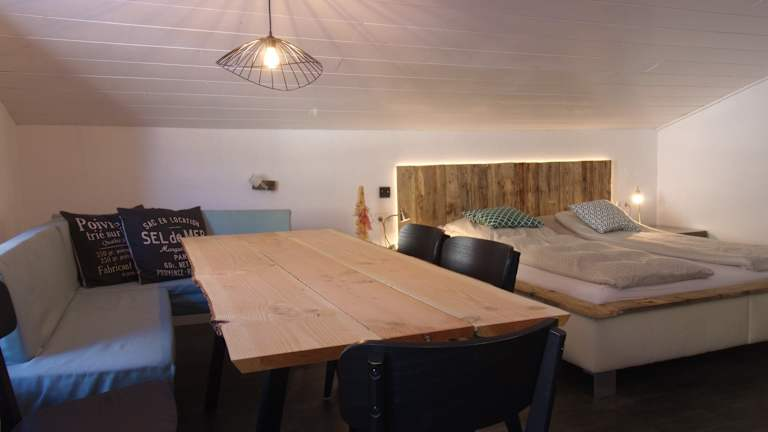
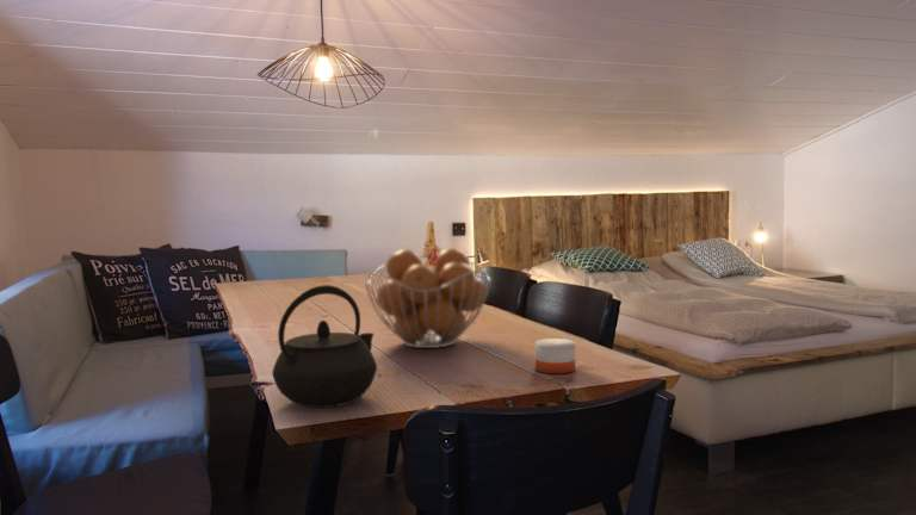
+ candle [533,337,576,374]
+ kettle [271,284,378,409]
+ fruit basket [364,247,493,349]
